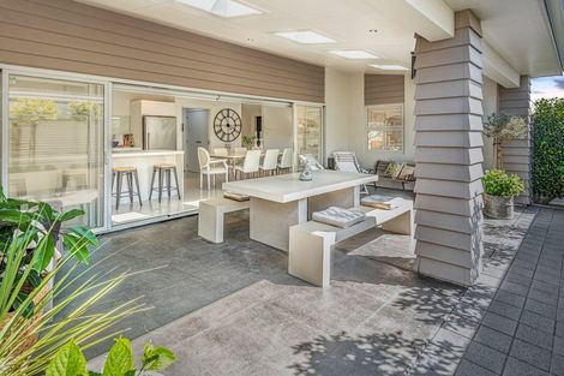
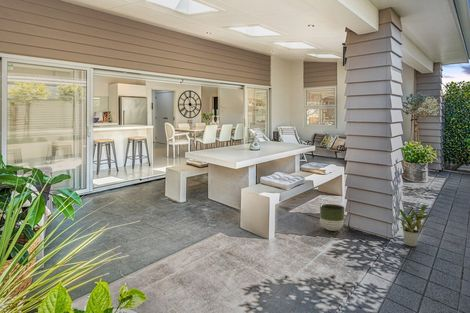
+ planter [319,203,345,232]
+ potted plant [392,204,433,248]
